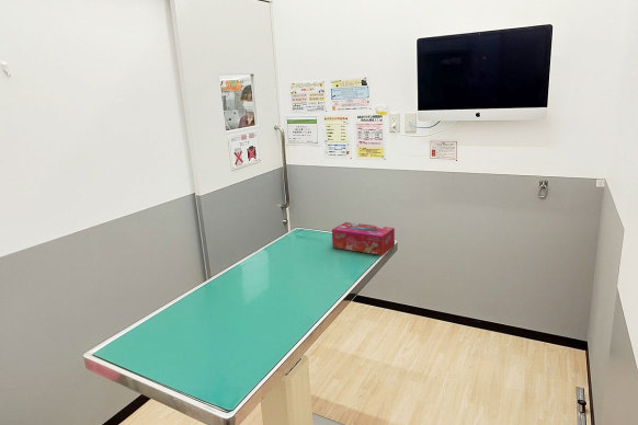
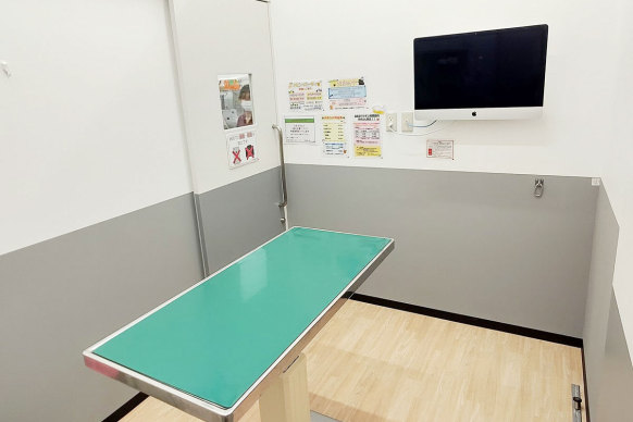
- tissue box [331,221,396,256]
